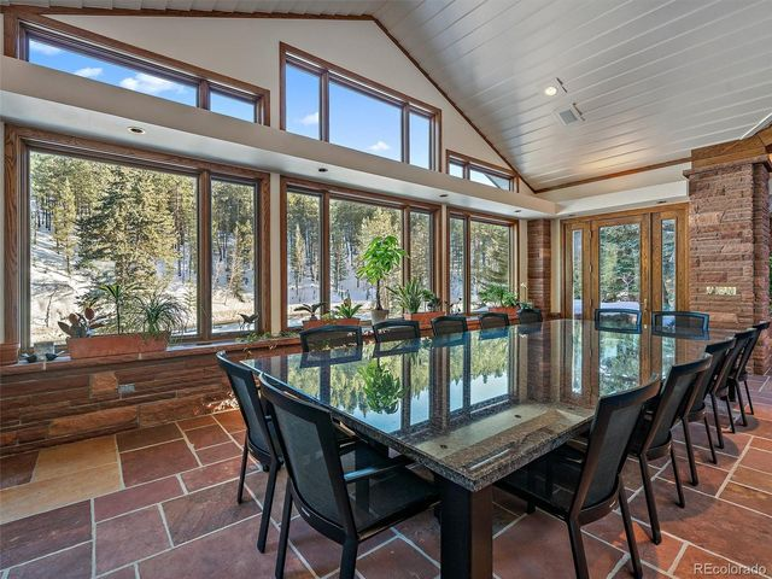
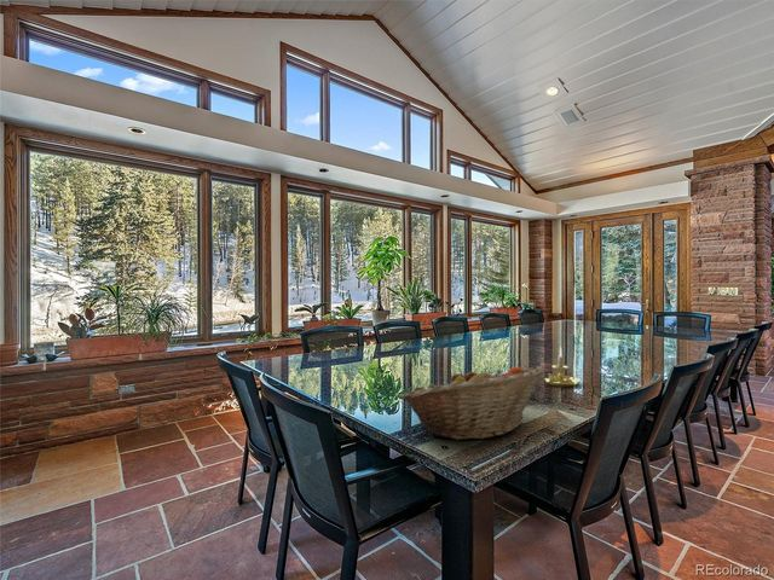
+ candle holder [543,346,579,388]
+ fruit basket [400,365,545,441]
